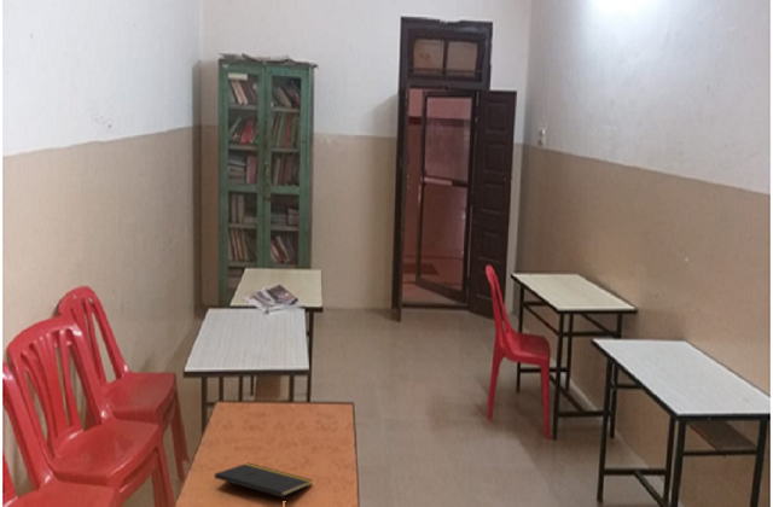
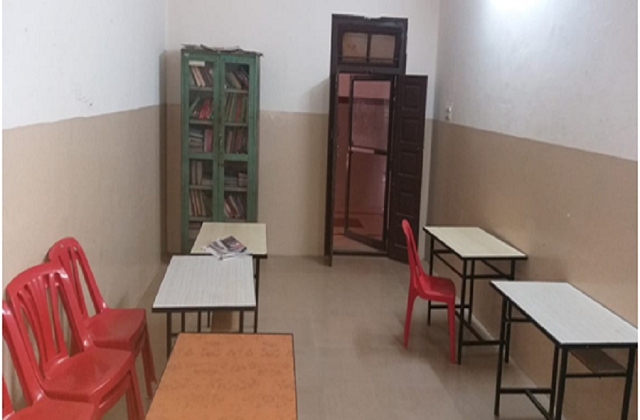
- notepad [214,462,314,500]
